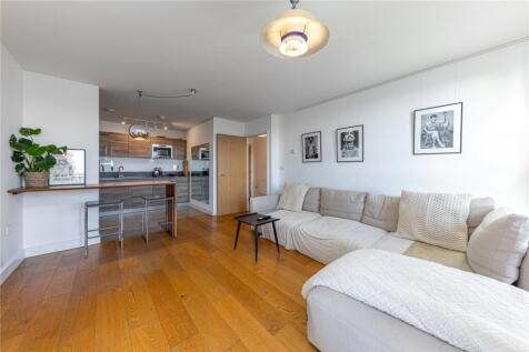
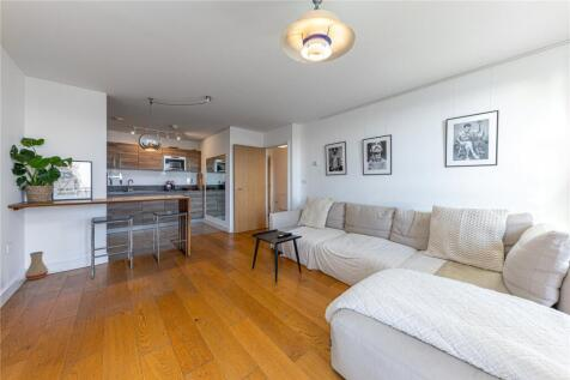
+ vase [24,251,49,281]
